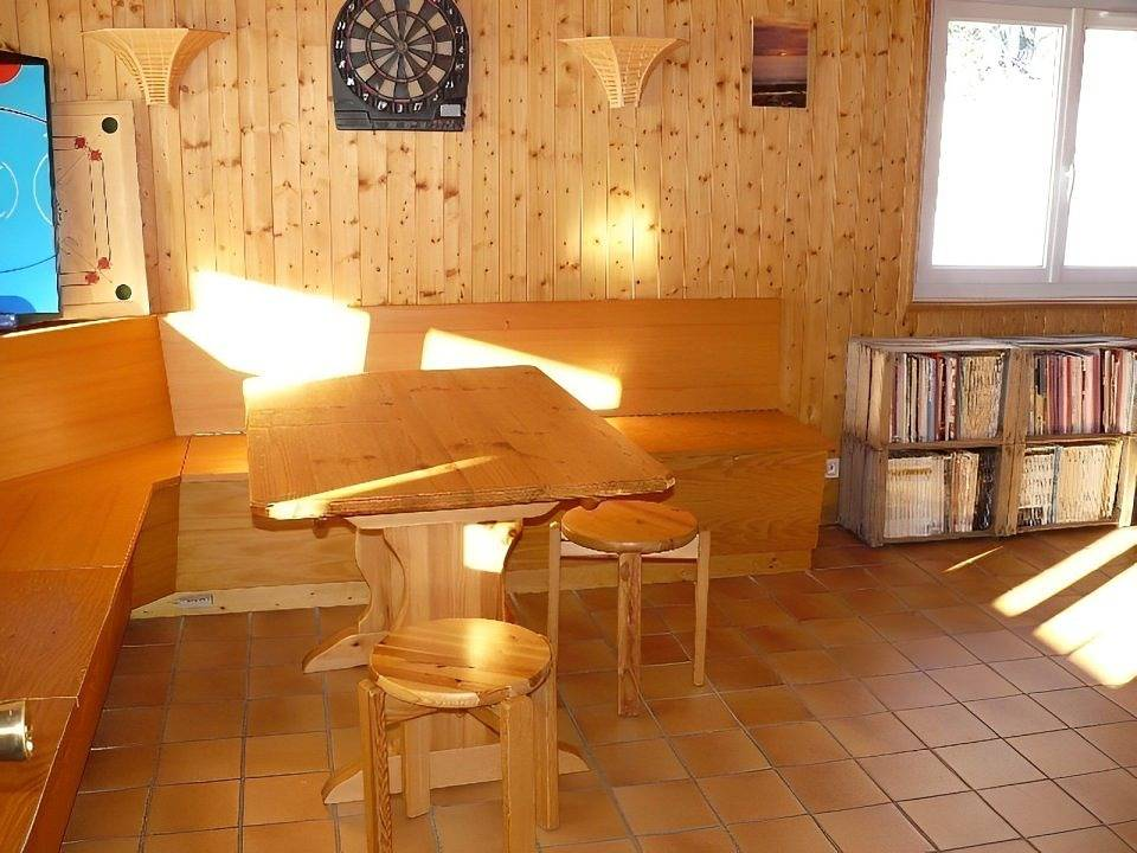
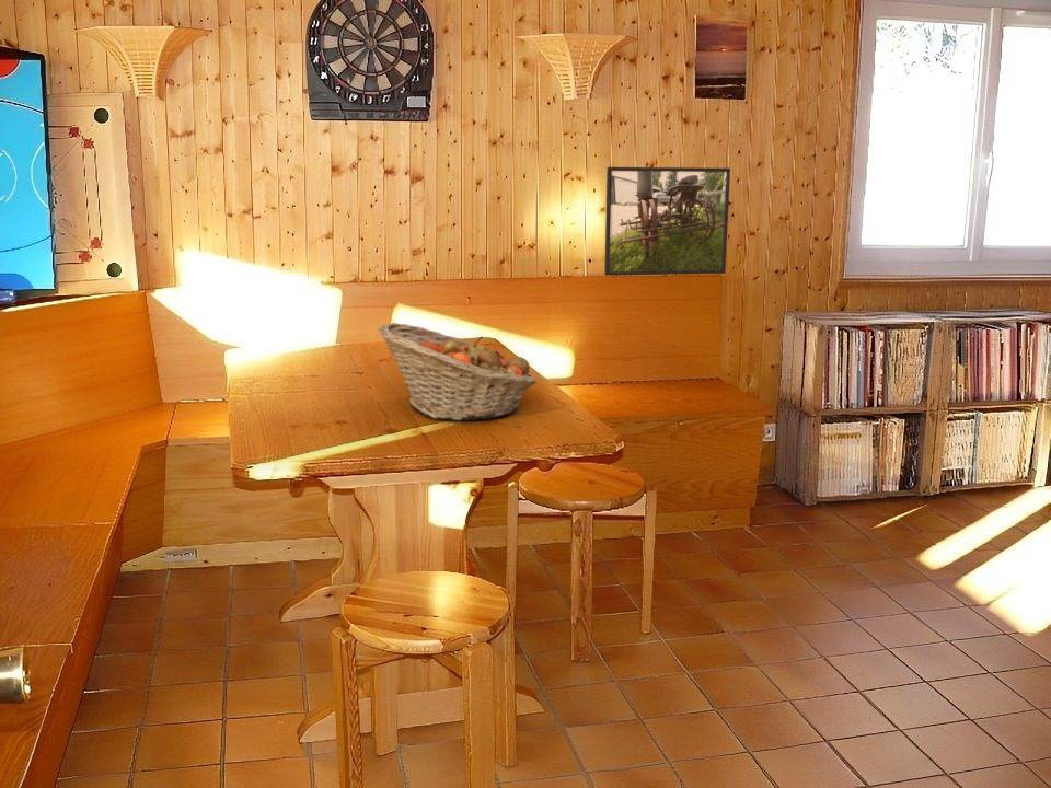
+ fruit basket [377,322,538,421]
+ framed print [603,166,731,277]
